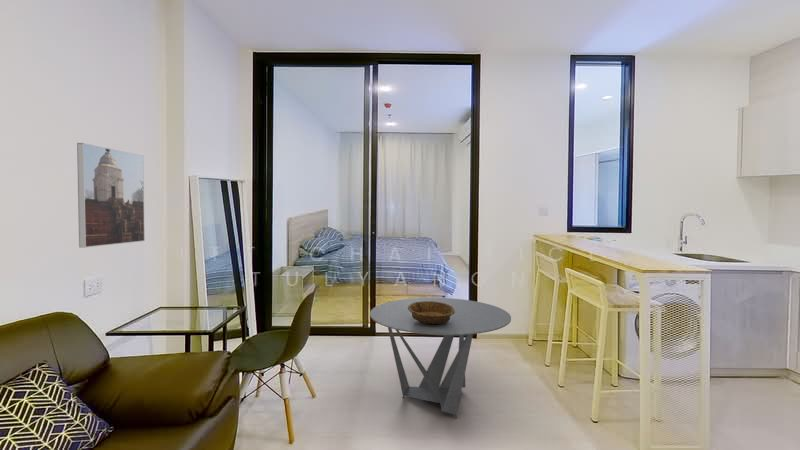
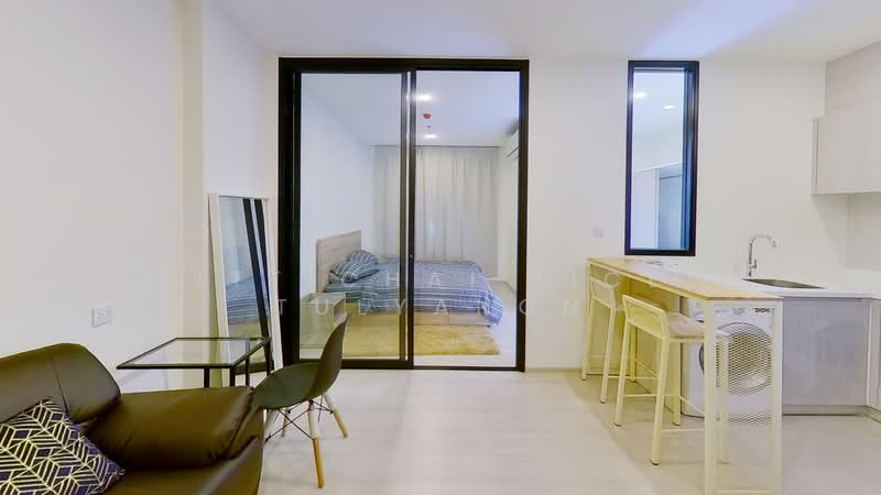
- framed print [76,142,146,249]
- coffee table [369,297,512,419]
- decorative bowl [408,301,455,325]
